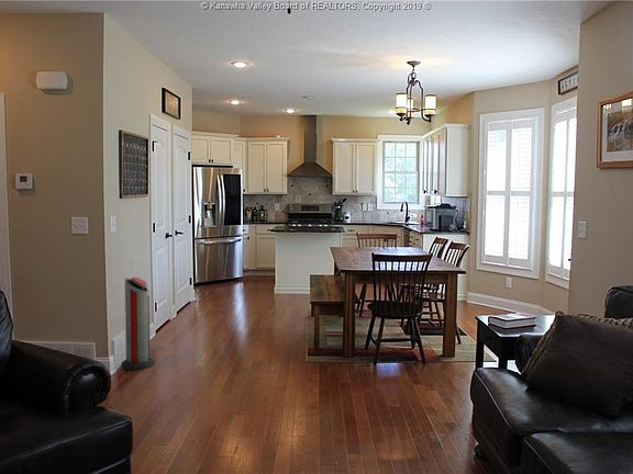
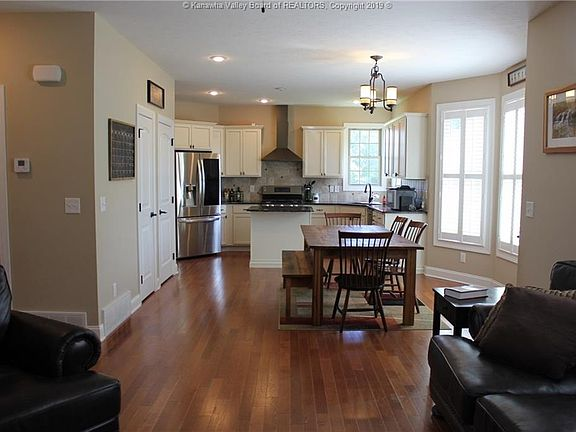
- air purifier [120,276,156,371]
